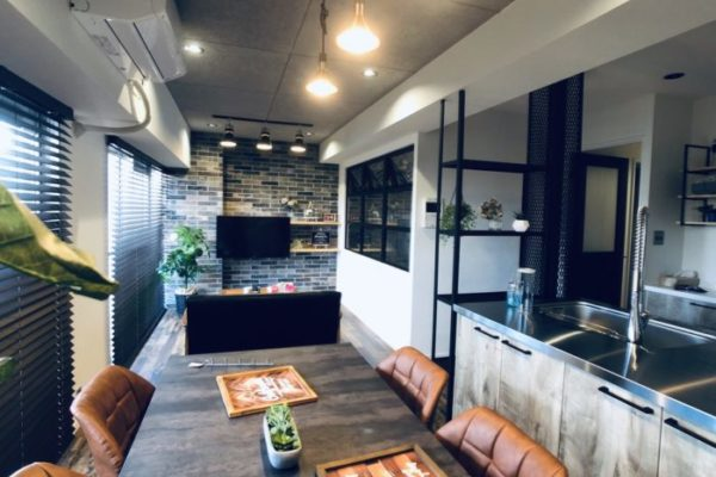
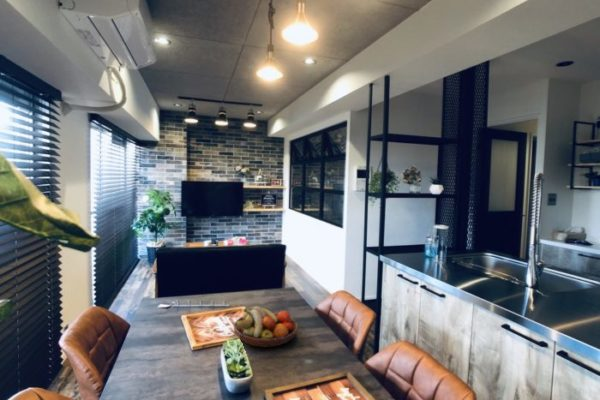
+ fruit bowl [233,305,299,348]
